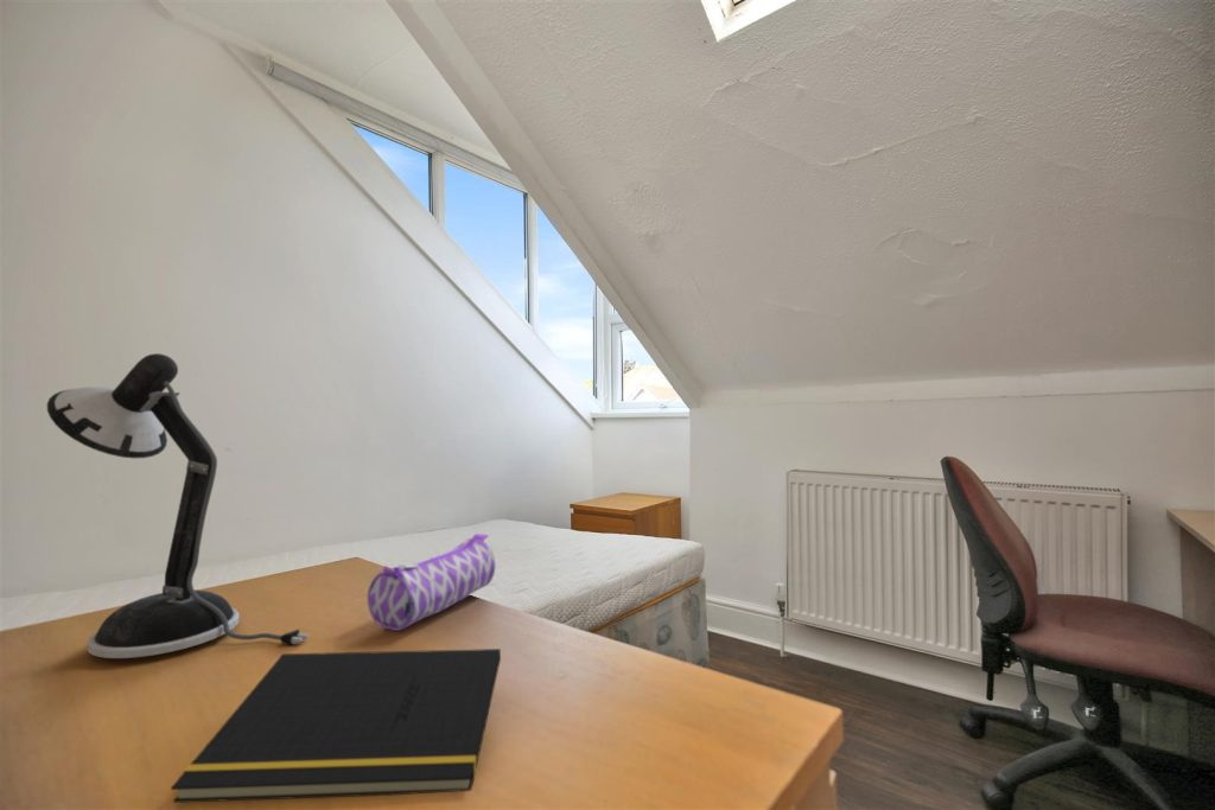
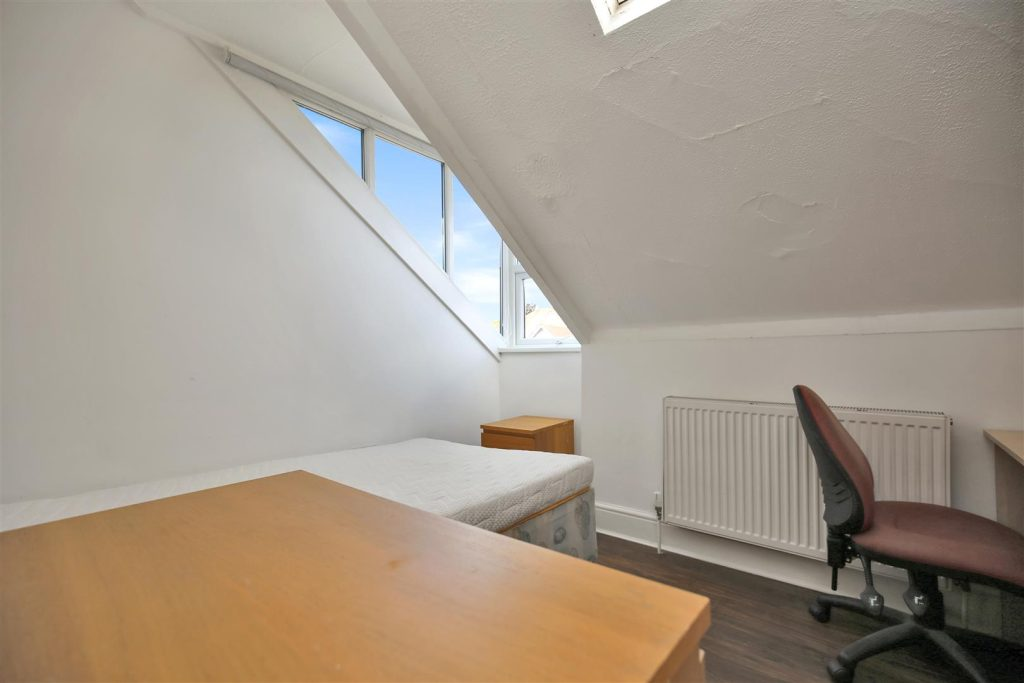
- desk lamp [46,352,310,659]
- notepad [170,648,502,804]
- pencil case [367,532,496,632]
